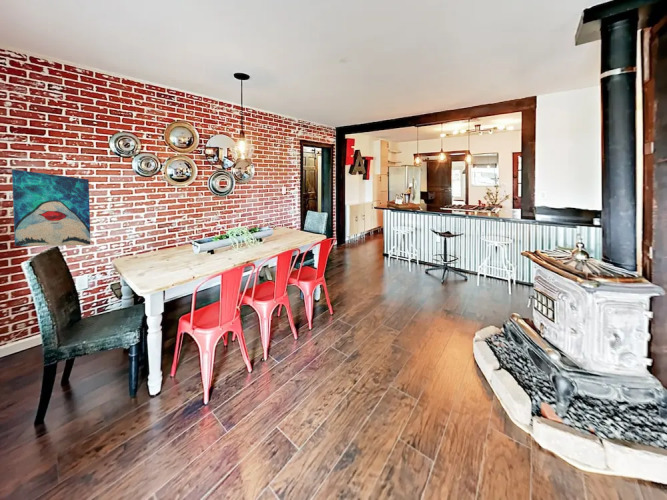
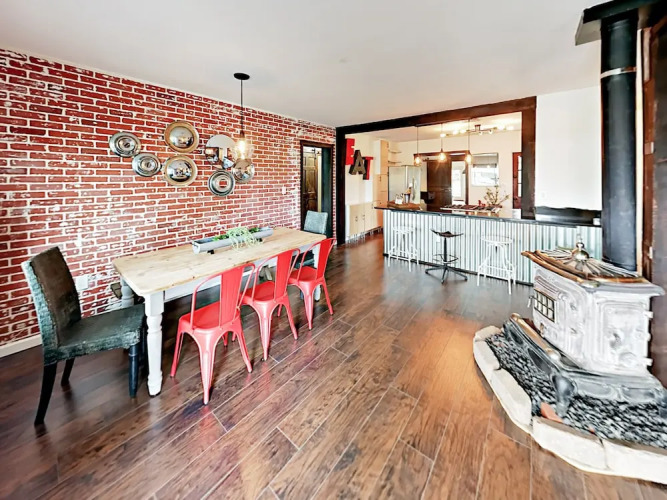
- wall art [11,169,92,247]
